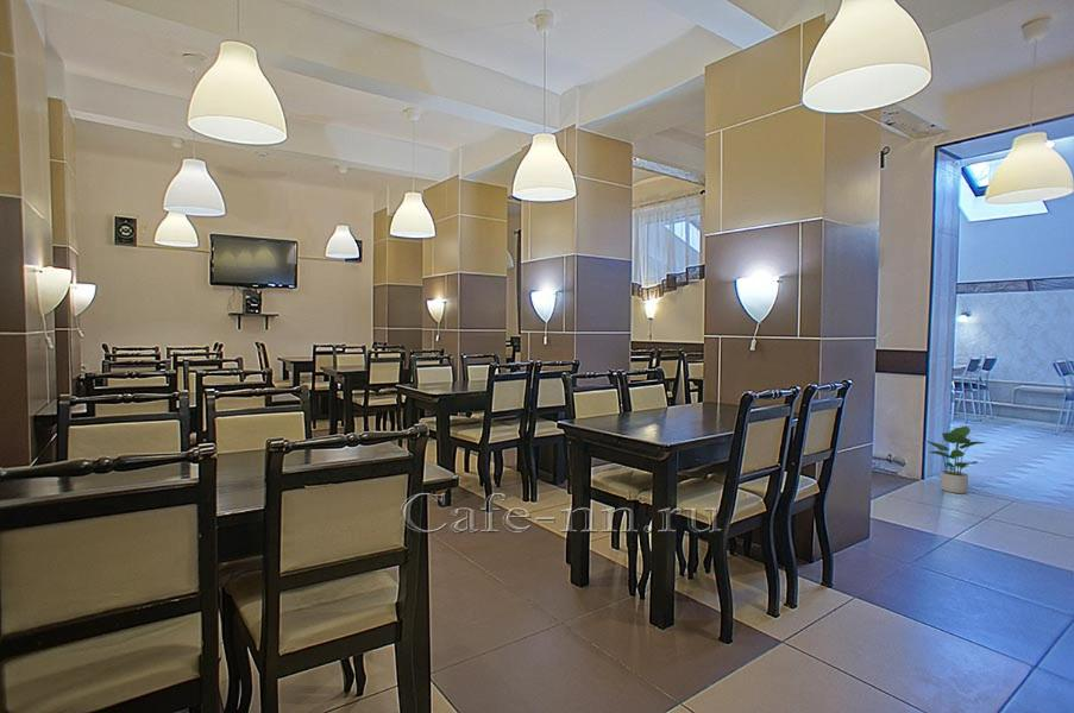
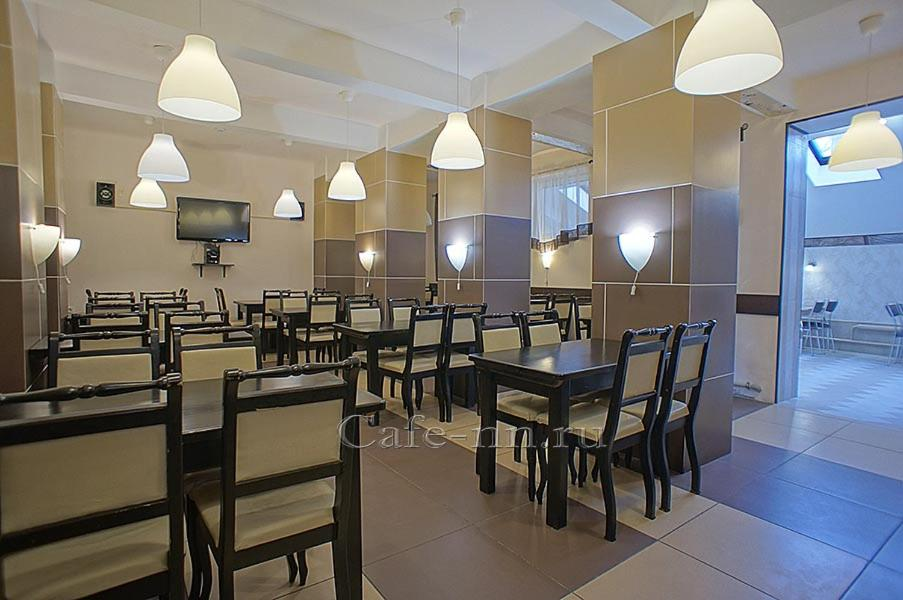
- potted plant [924,425,987,494]
